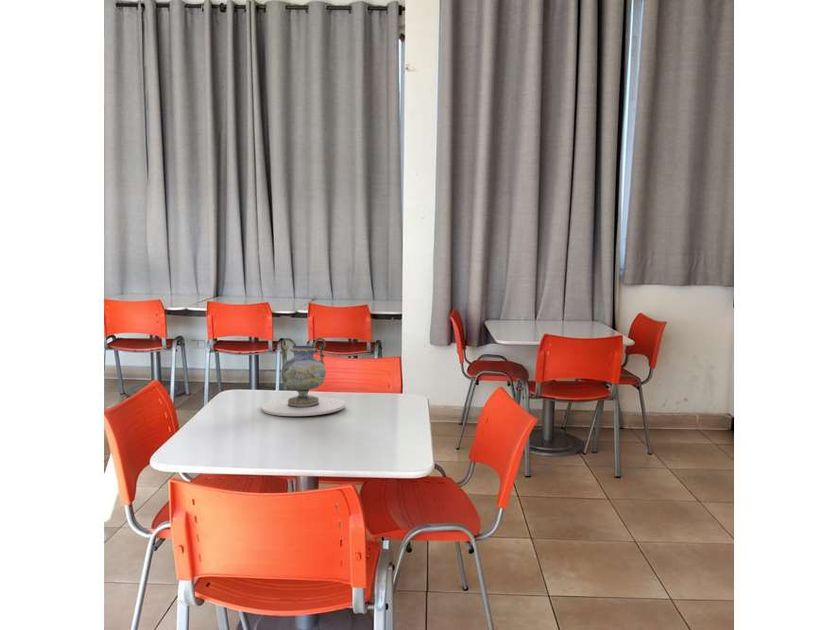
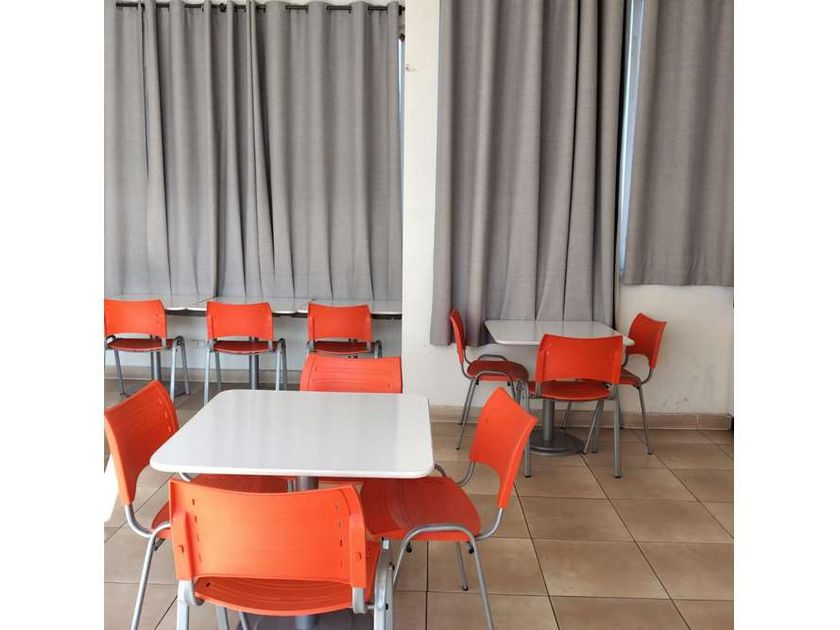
- decorative vase [260,337,346,417]
